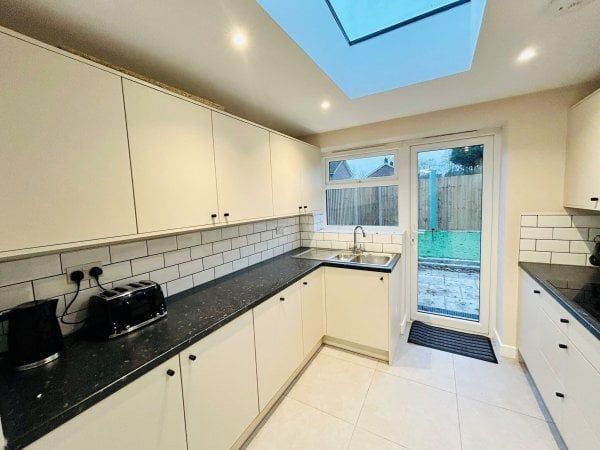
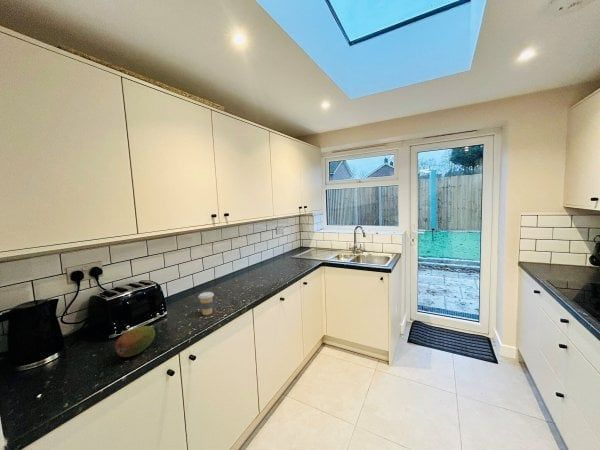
+ coffee cup [197,291,215,316]
+ fruit [114,325,156,358]
